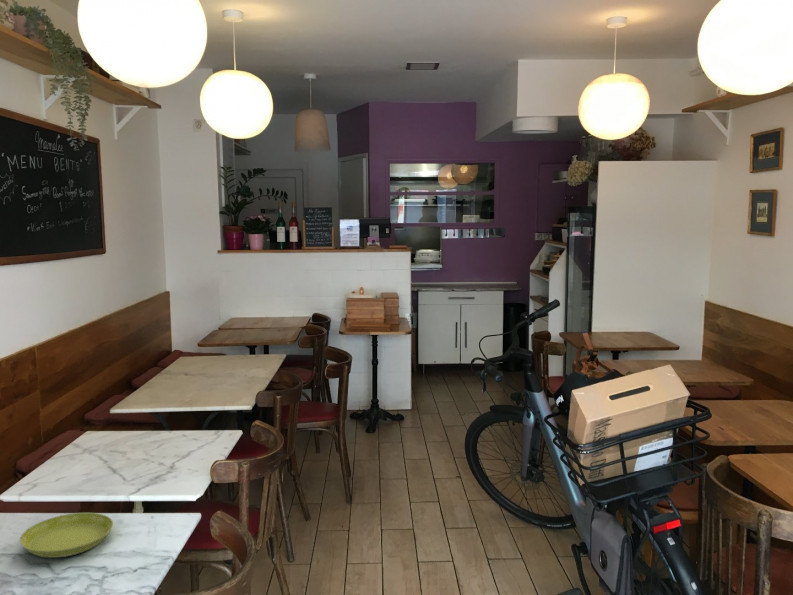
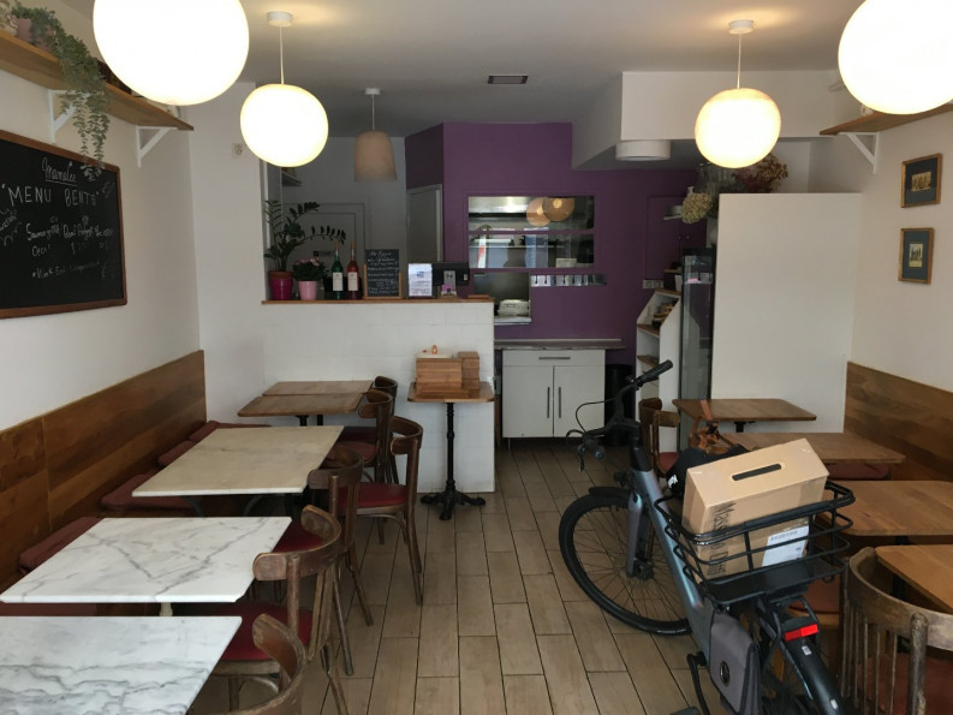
- saucer [19,512,114,559]
